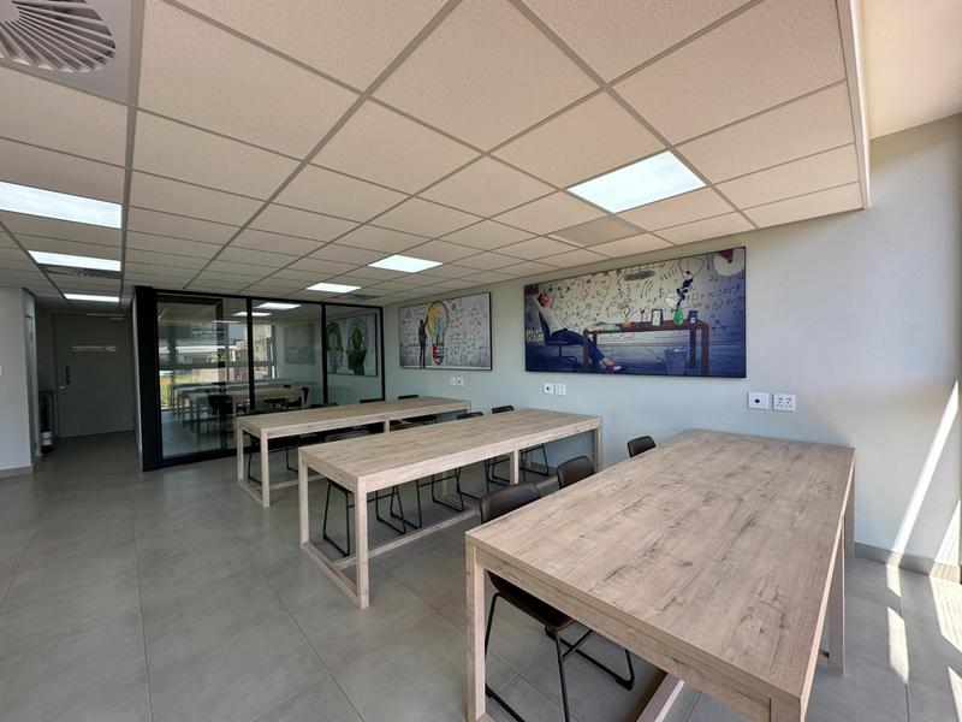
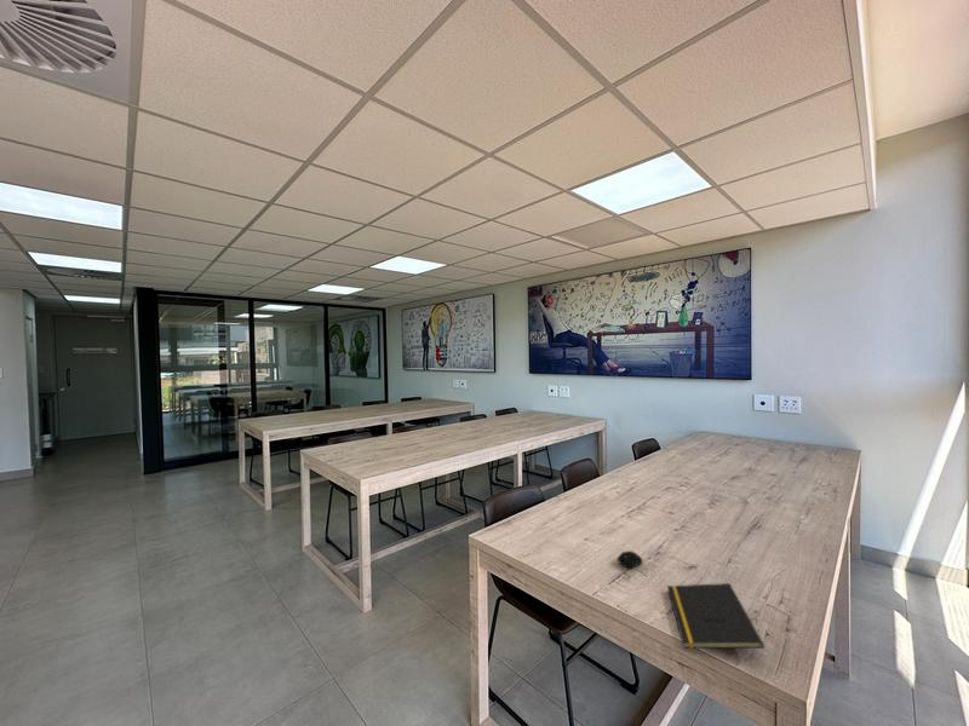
+ notepad [666,582,766,650]
+ computer mouse [617,549,643,581]
